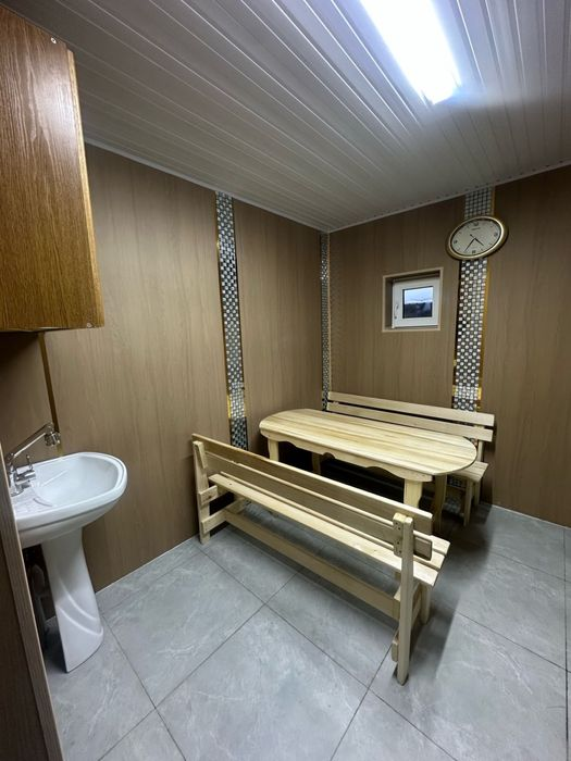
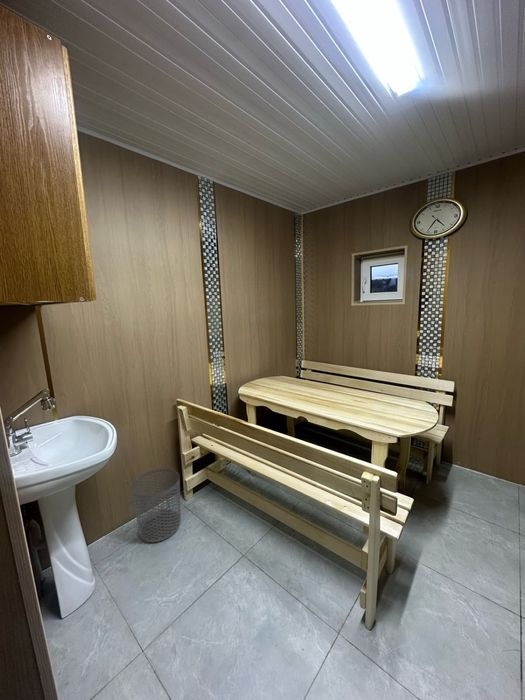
+ waste bin [131,467,182,543]
